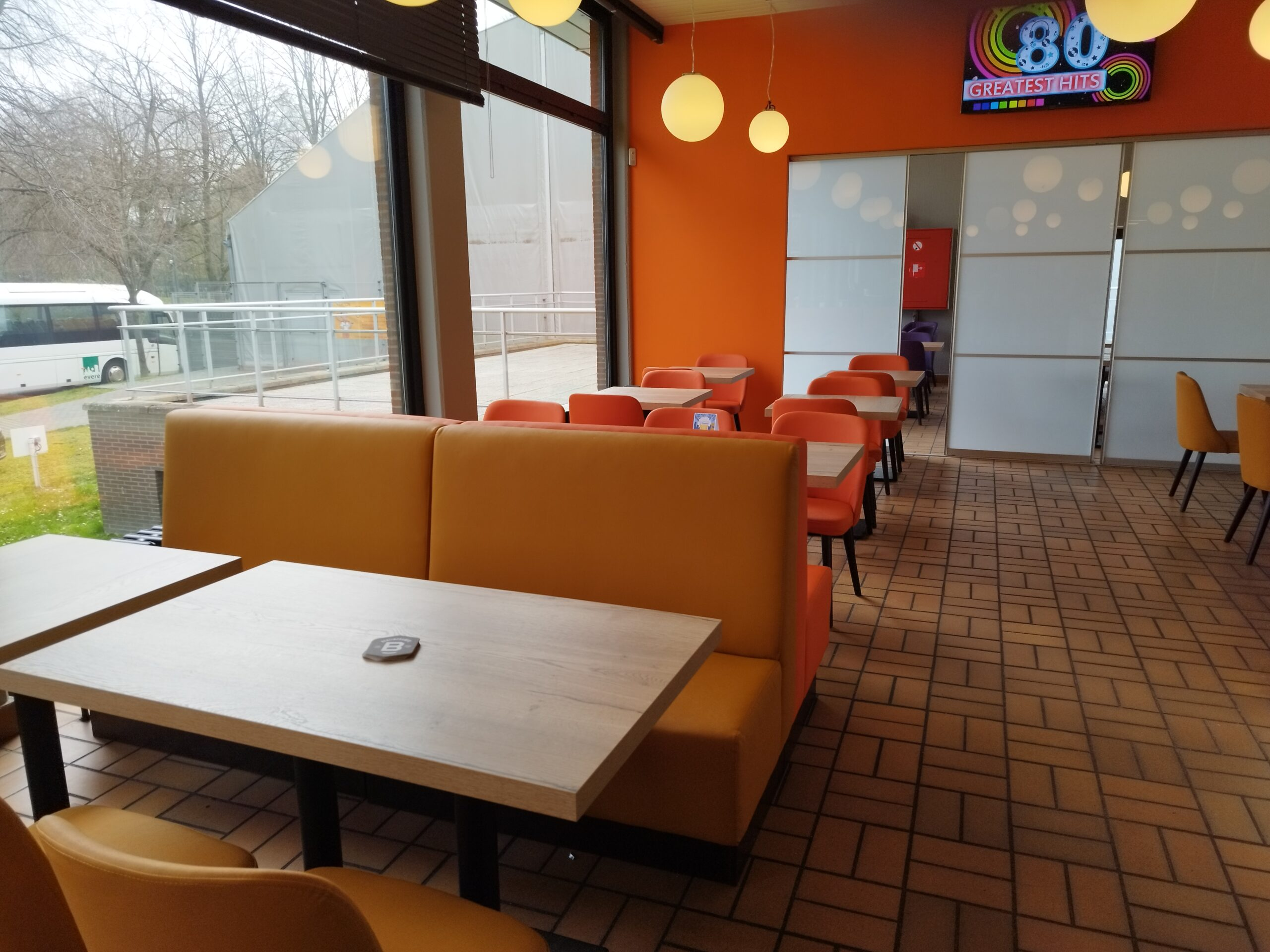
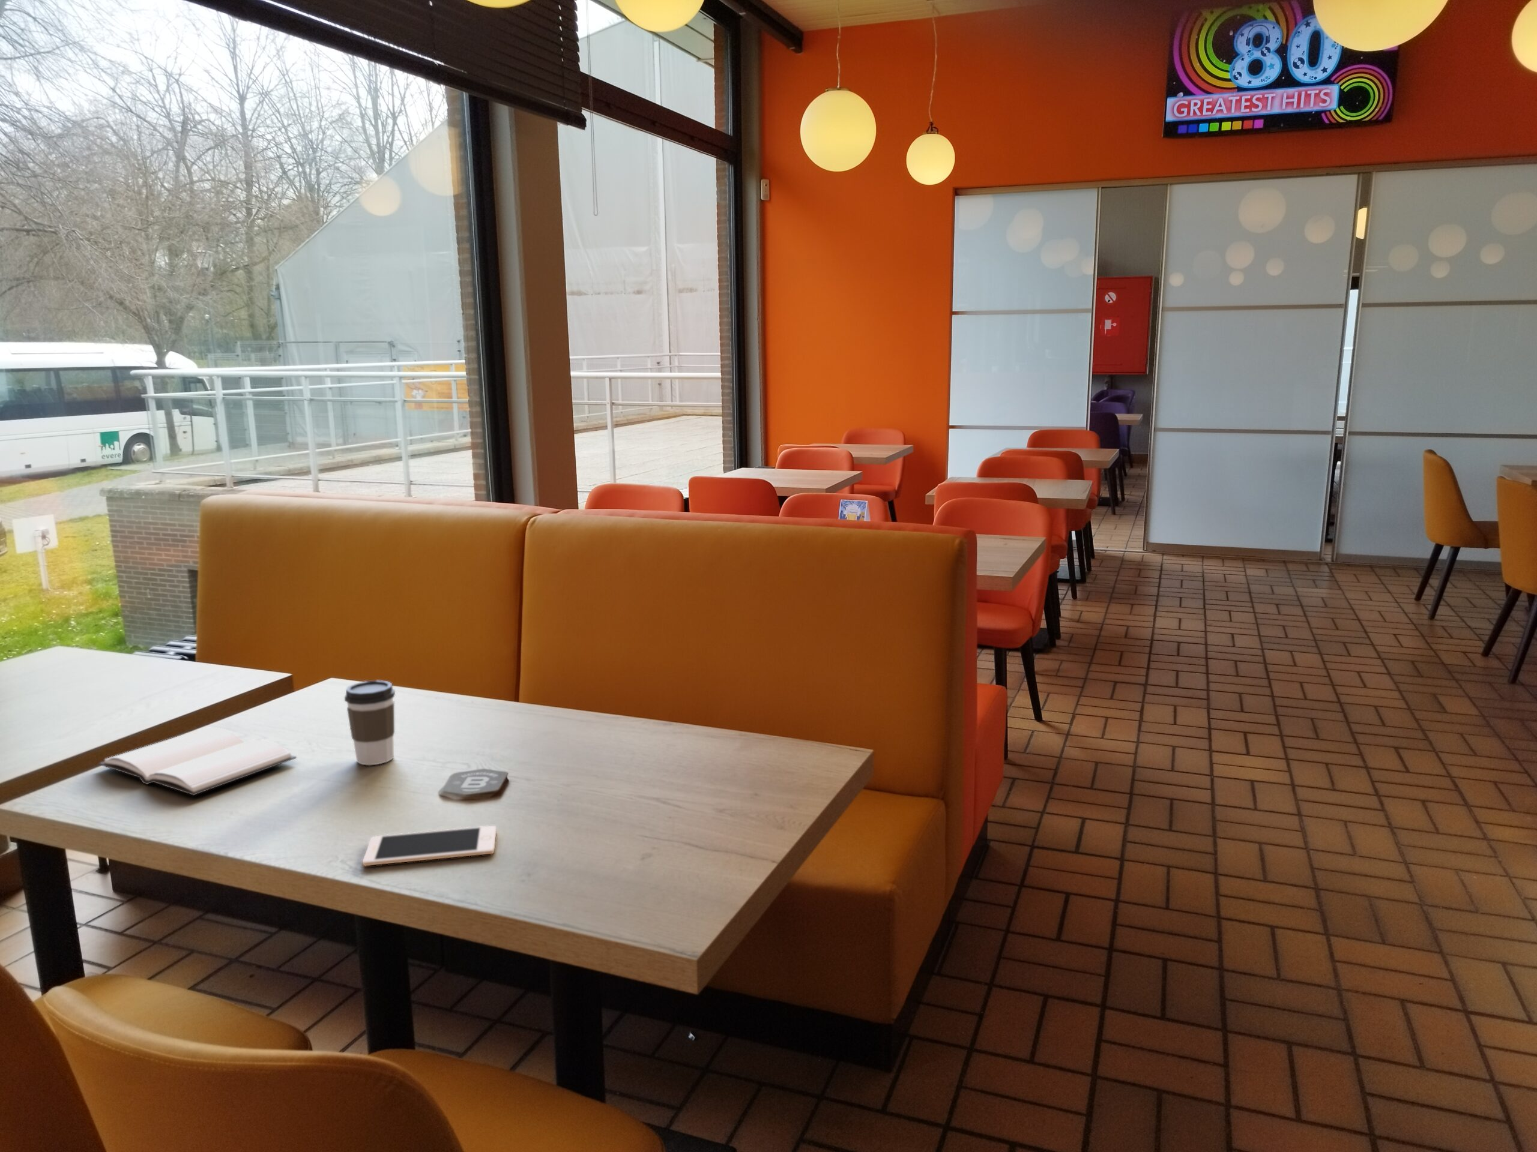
+ book [98,726,298,796]
+ coffee cup [344,680,396,766]
+ cell phone [362,825,497,866]
